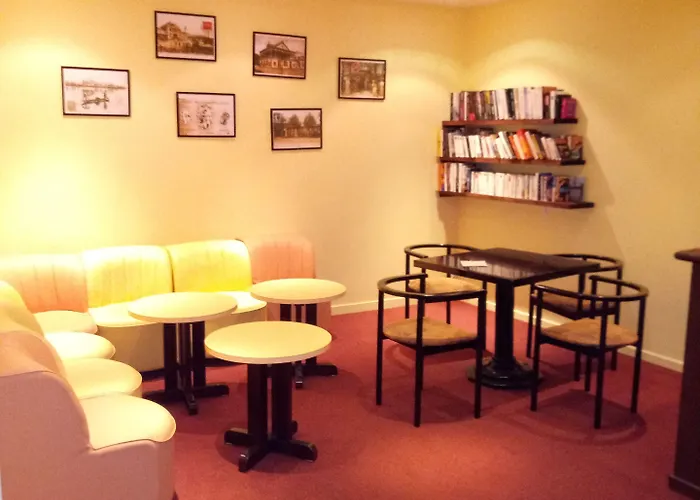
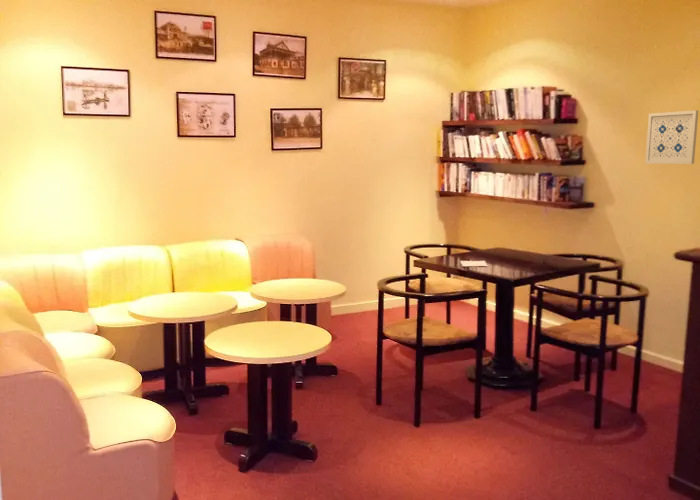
+ wall art [644,109,699,165]
